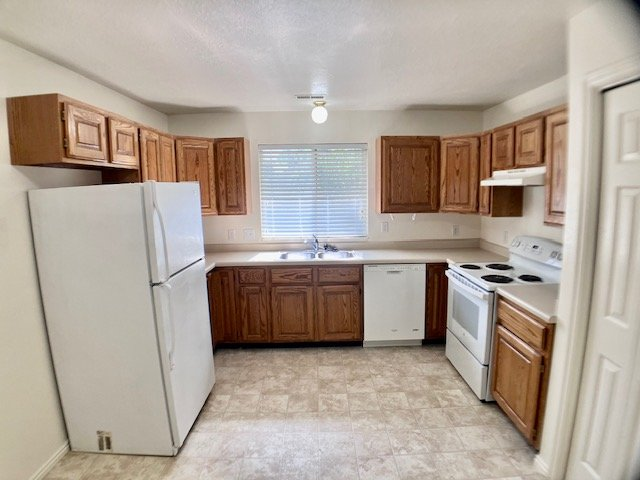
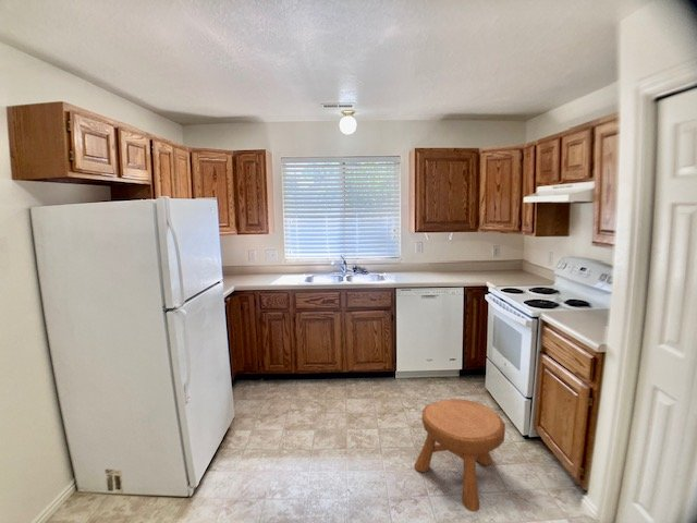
+ stool [413,398,506,512]
